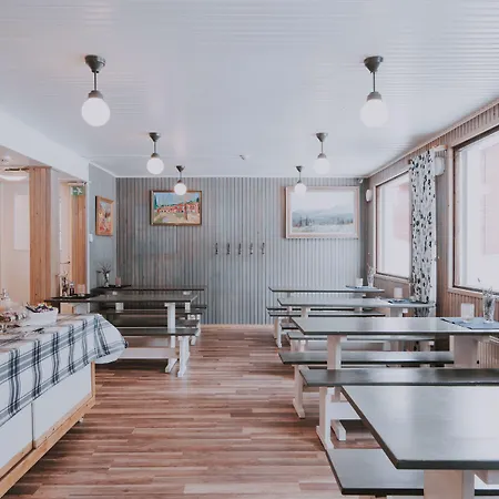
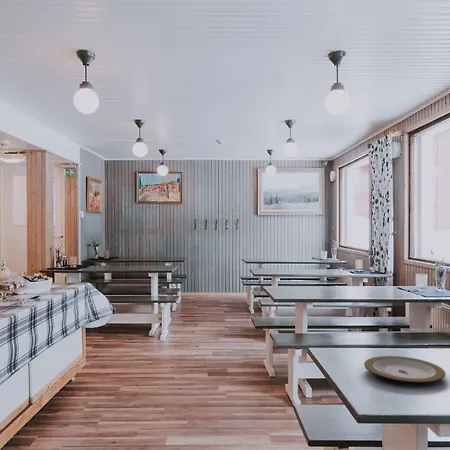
+ plate [363,355,446,384]
